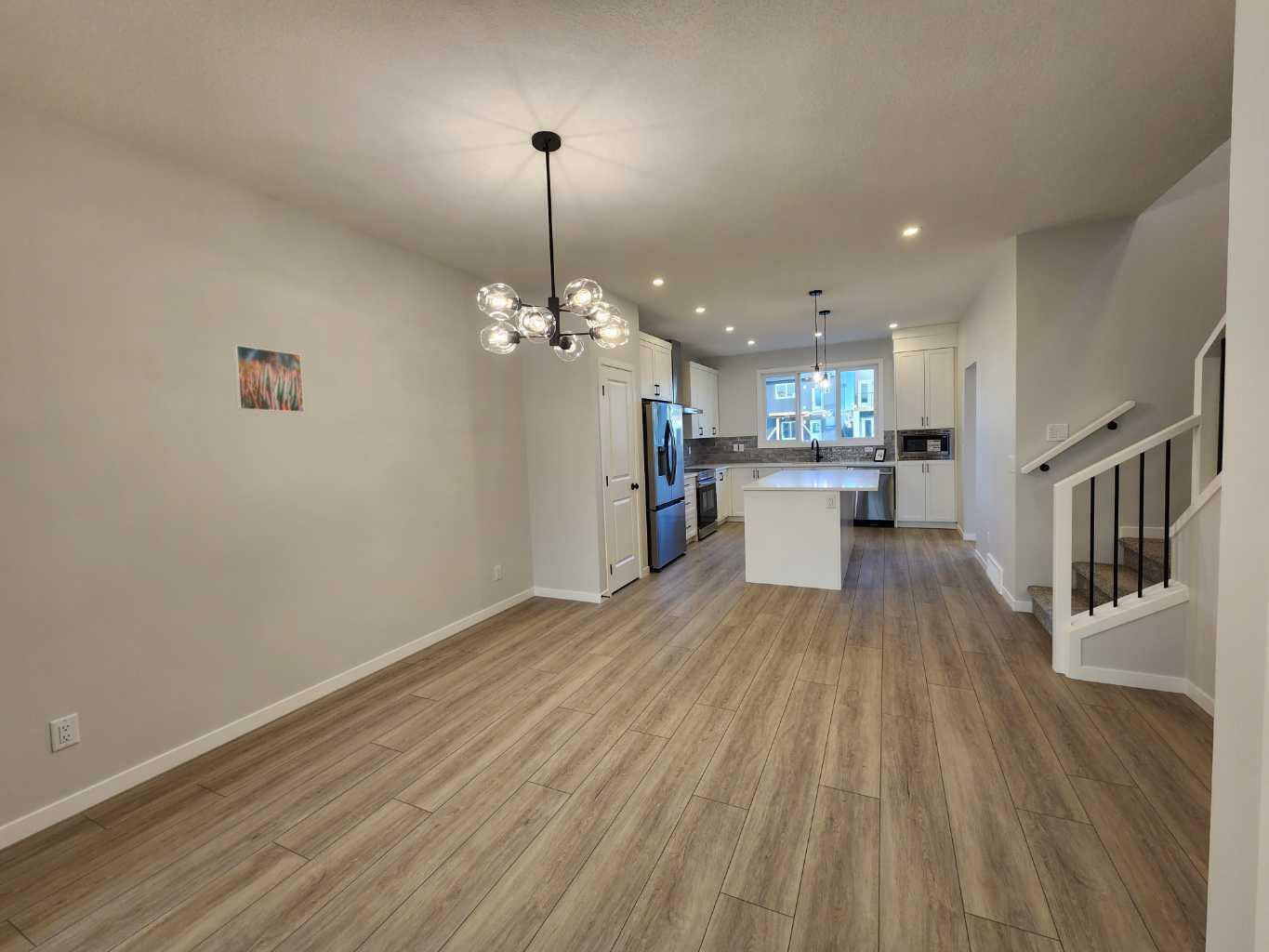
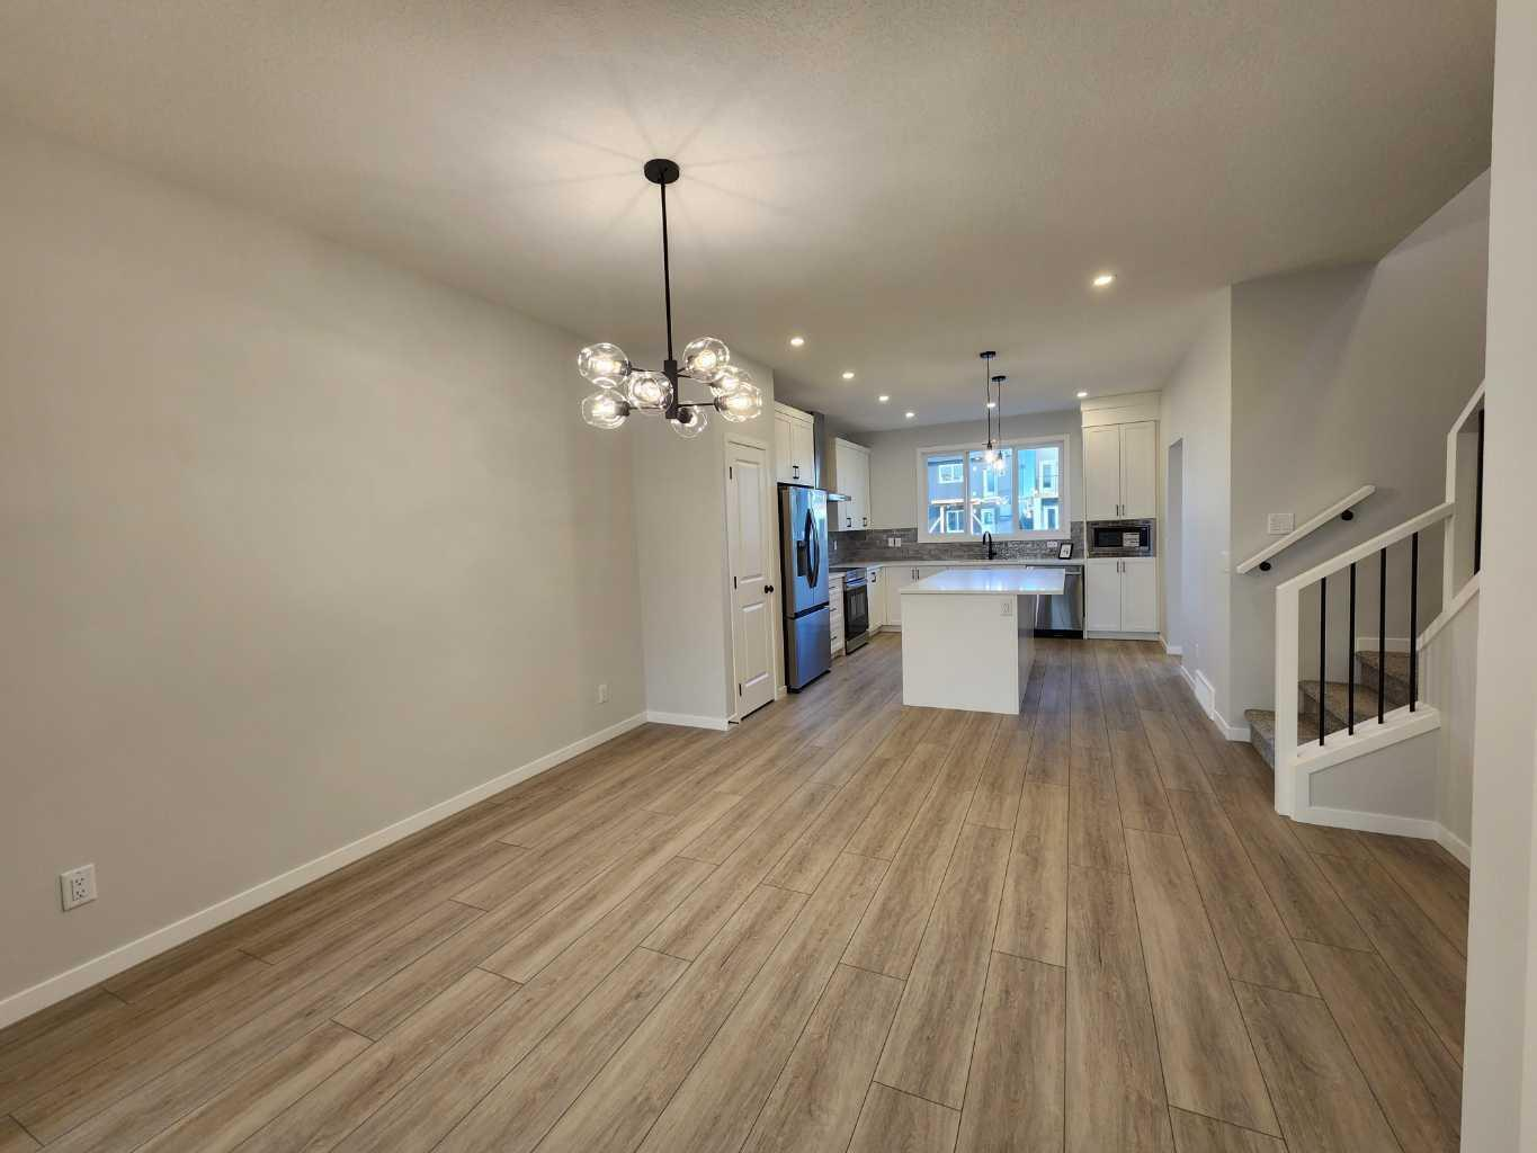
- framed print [231,344,305,414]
